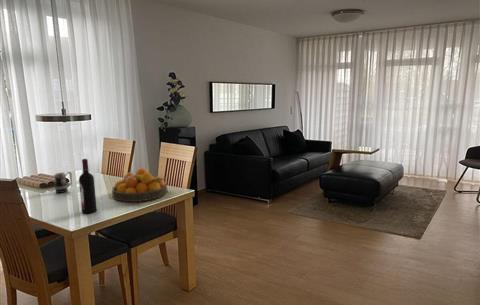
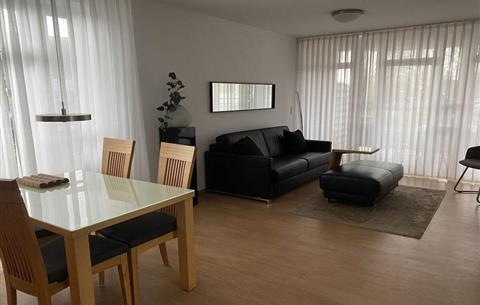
- wine bottle [78,158,98,214]
- mug [53,171,73,194]
- fruit bowl [111,167,168,203]
